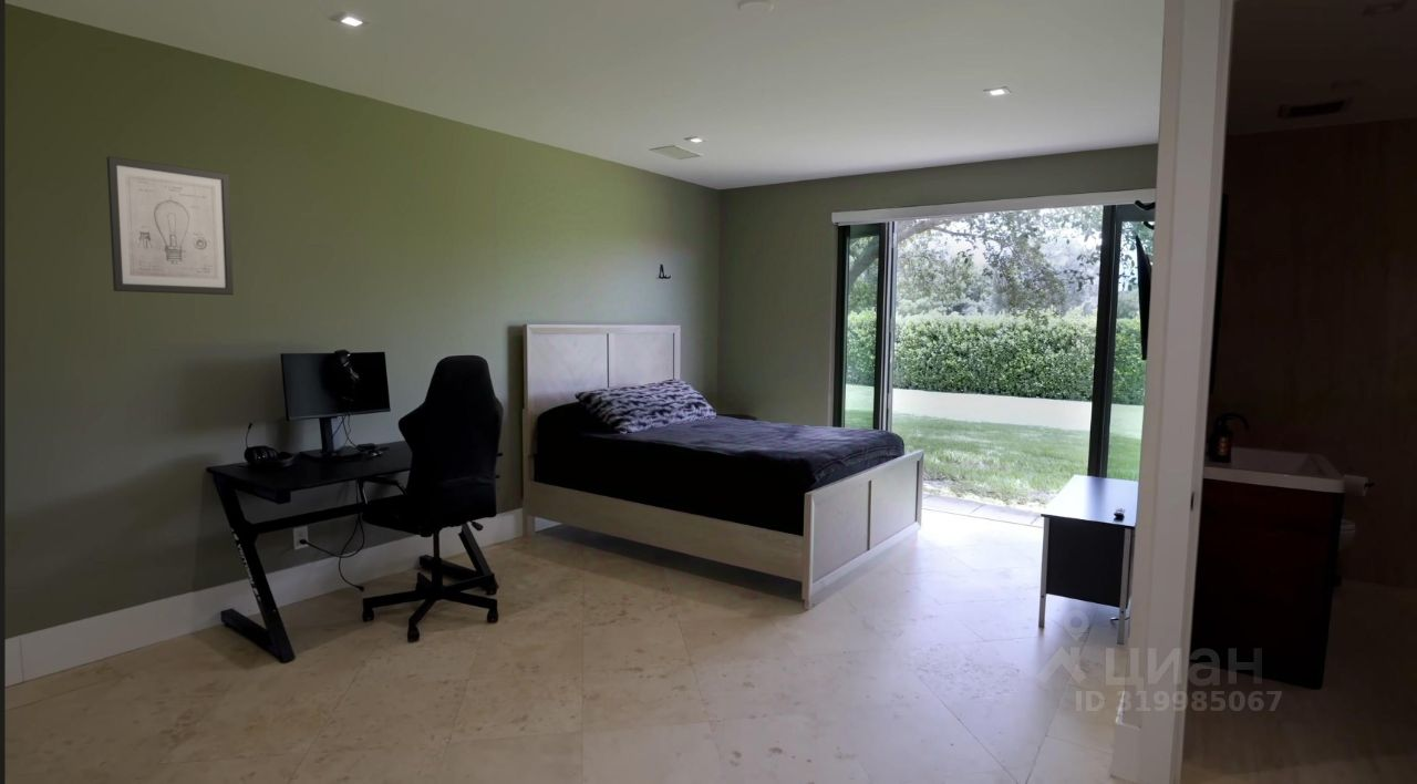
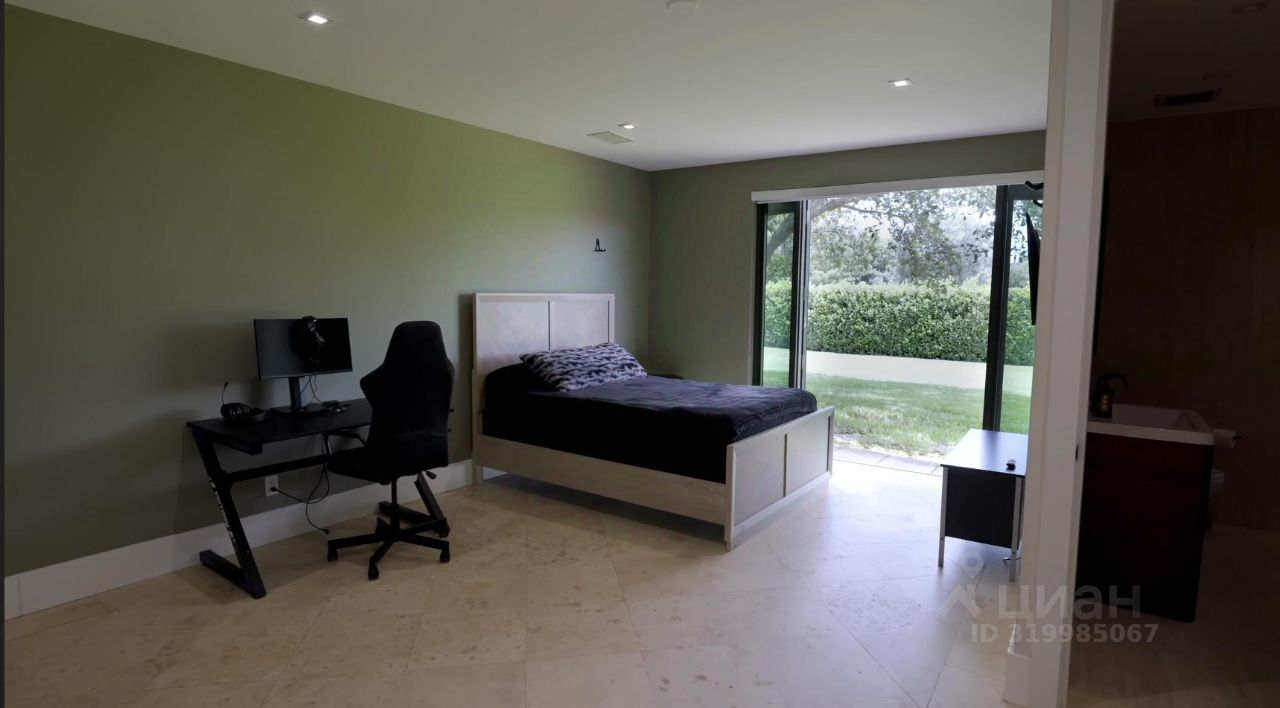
- wall art [106,155,235,296]
